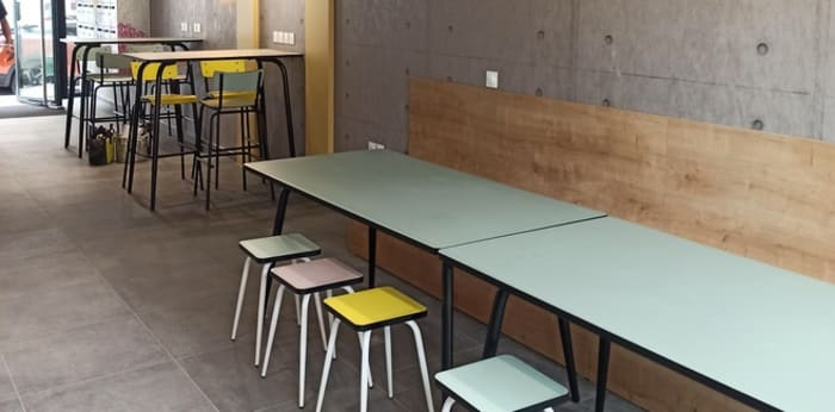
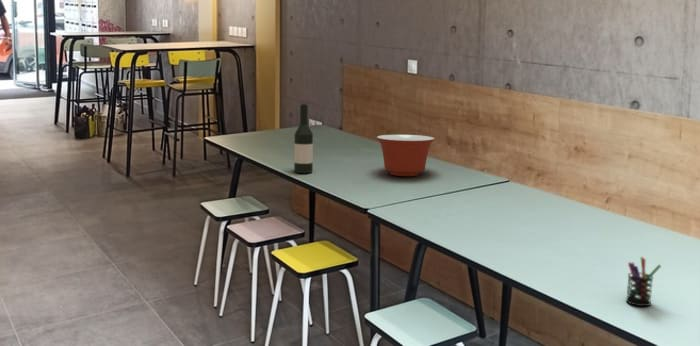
+ mixing bowl [376,134,436,177]
+ wine bottle [293,102,314,174]
+ pen holder [625,256,662,307]
